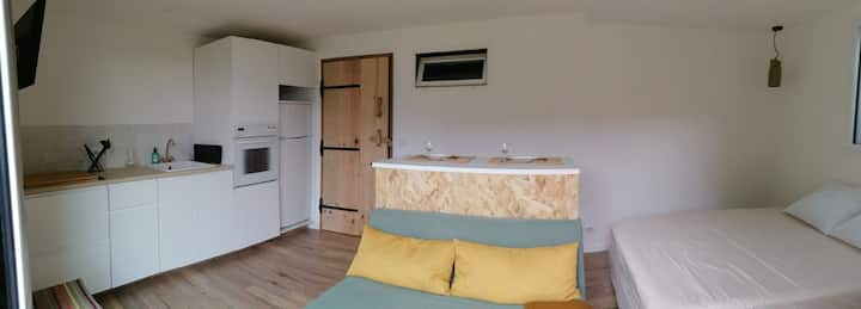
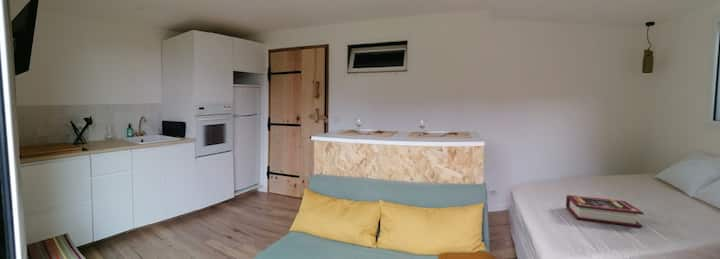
+ book [565,194,645,228]
